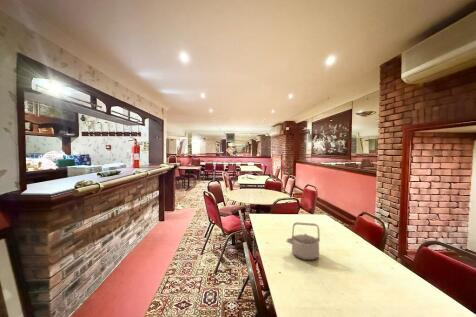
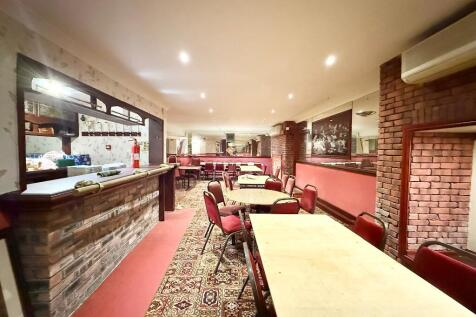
- teapot [285,221,321,261]
